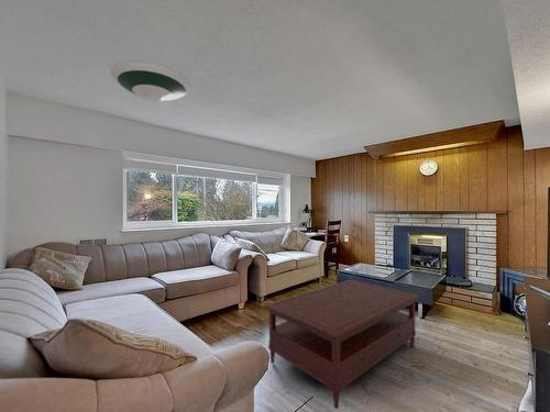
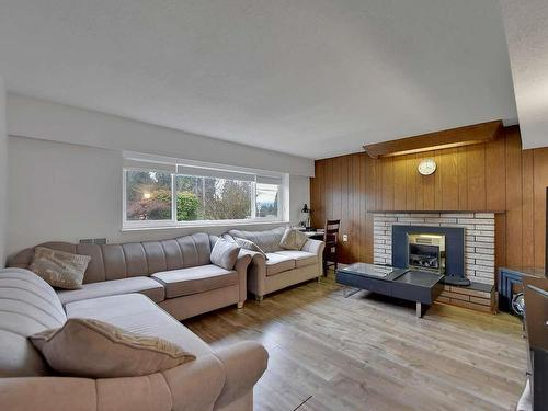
- coffee table [263,278,420,410]
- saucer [110,60,193,103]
